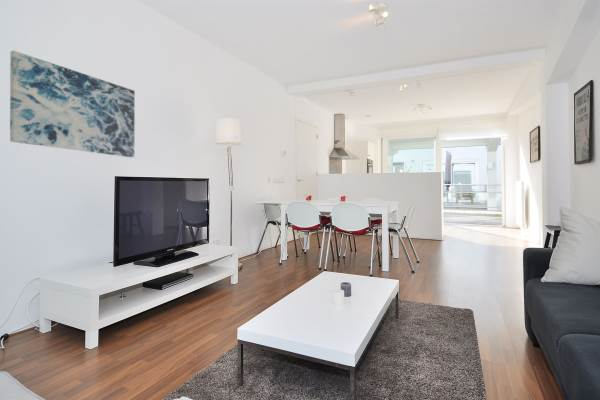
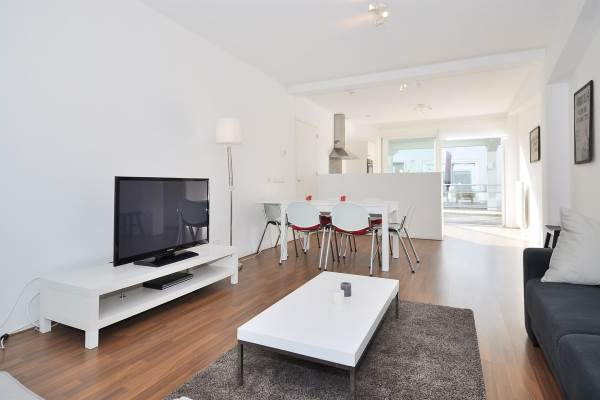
- wall art [9,49,136,158]
